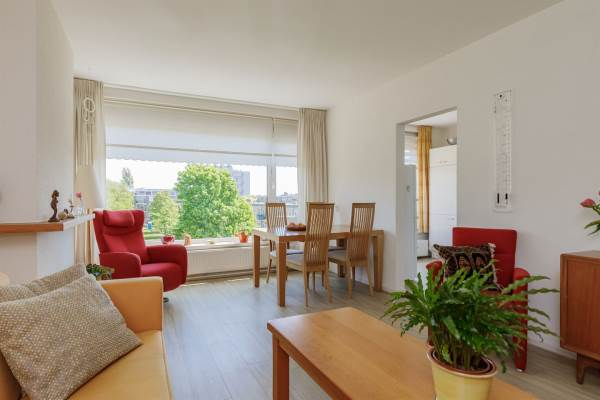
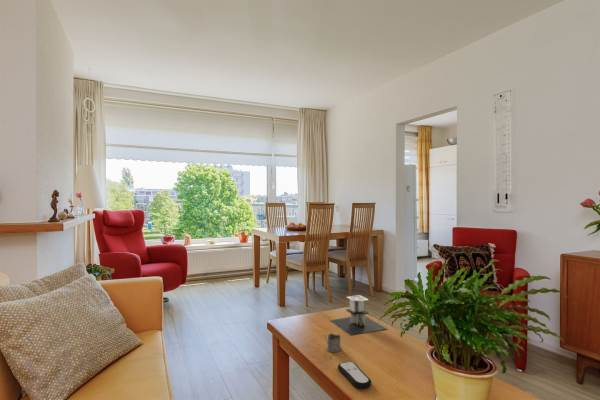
+ remote control [337,361,372,390]
+ tea glass holder [324,333,342,353]
+ architectural model [329,294,388,336]
